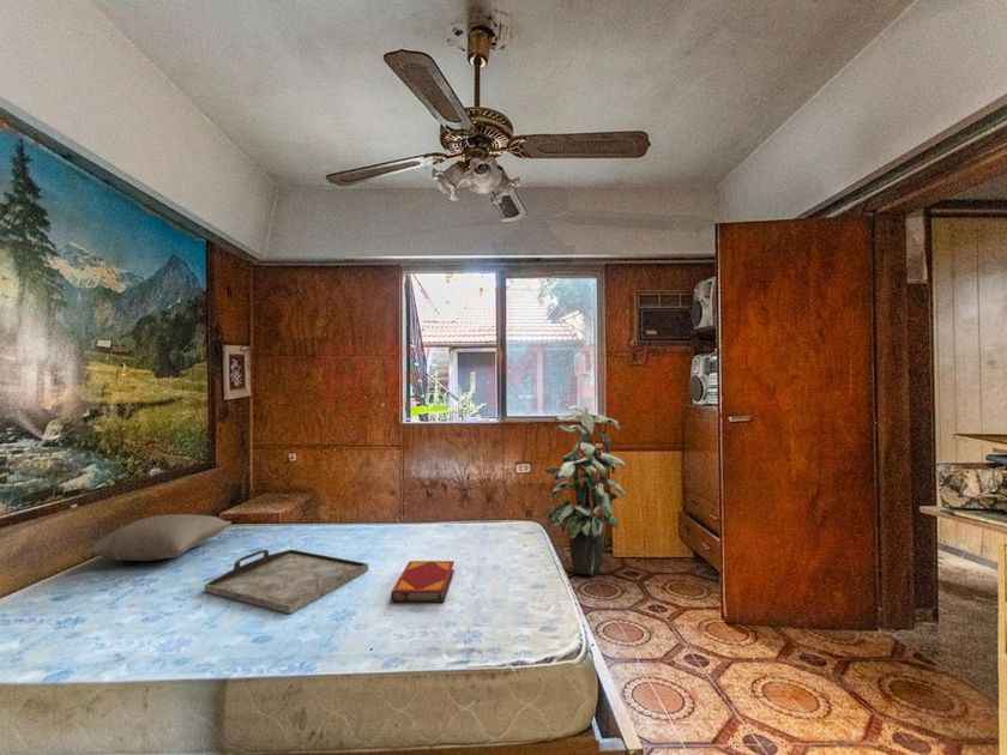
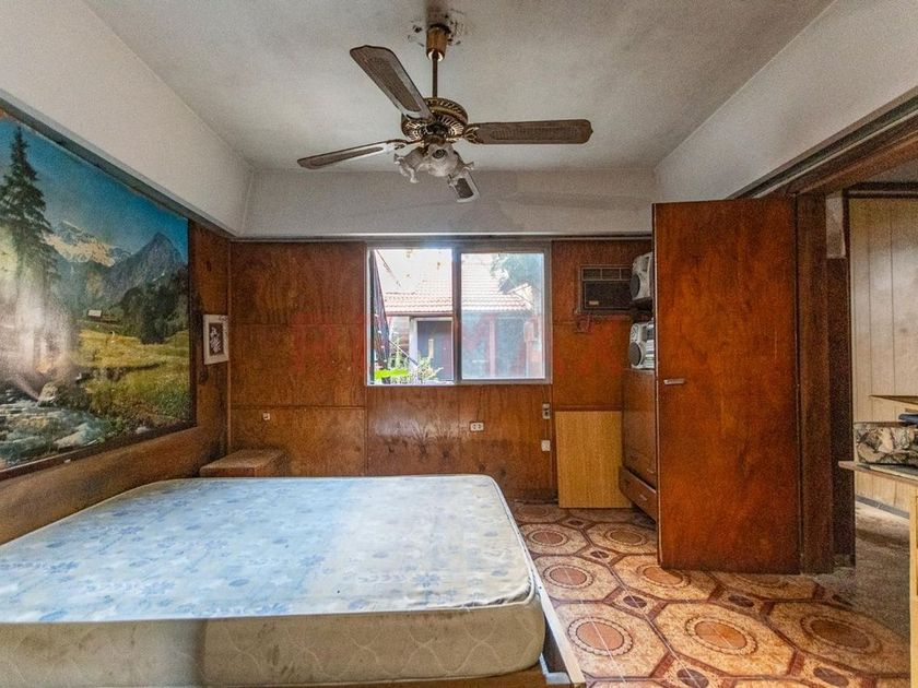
- indoor plant [542,404,627,576]
- hardback book [390,560,456,603]
- pillow [83,513,233,562]
- serving tray [204,548,369,615]
